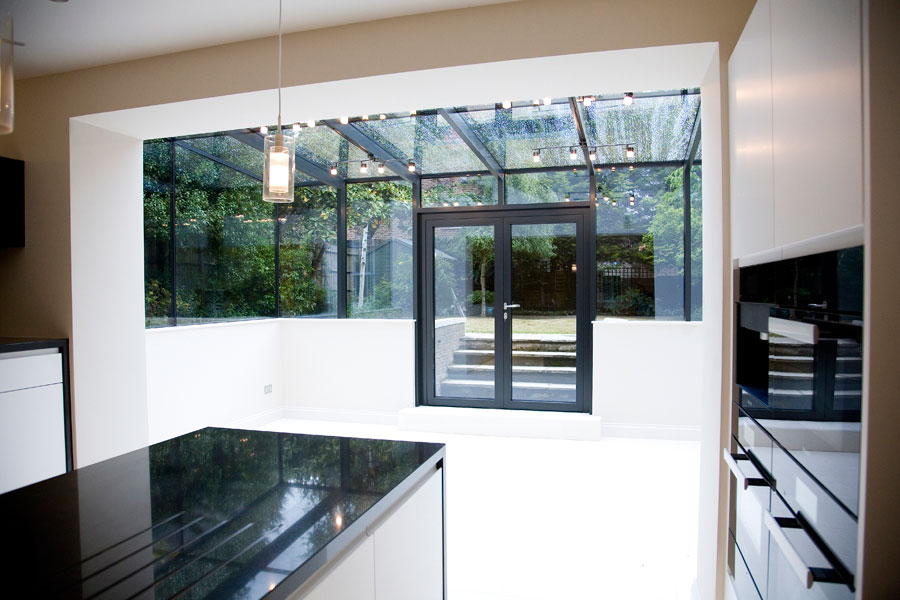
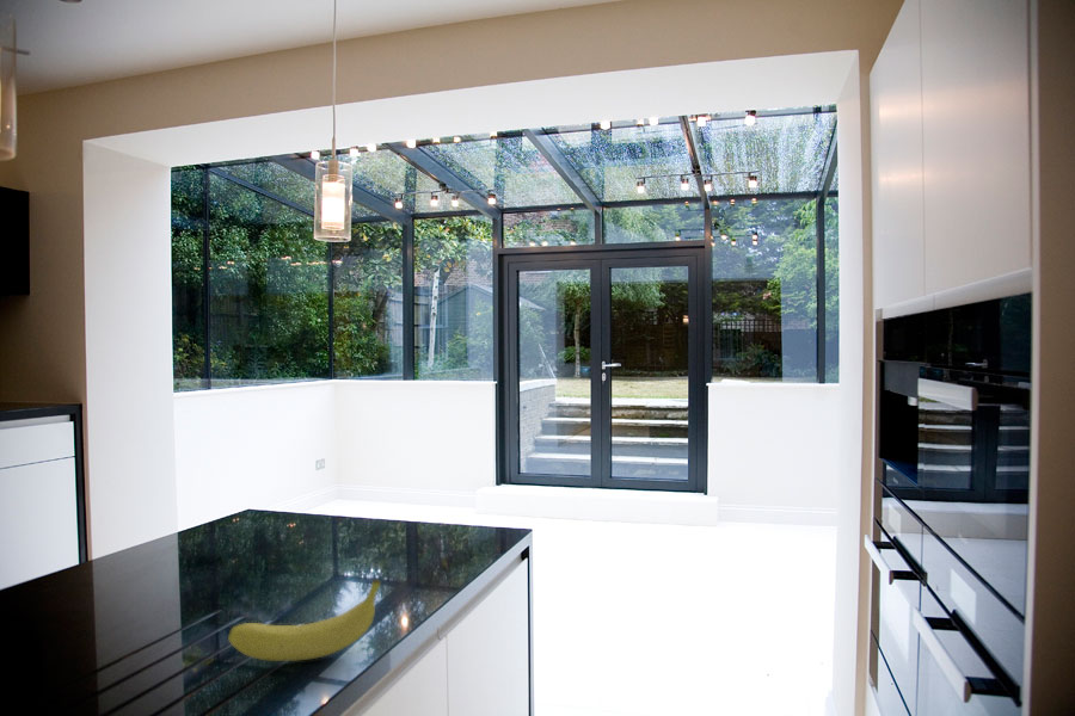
+ fruit [227,578,382,662]
